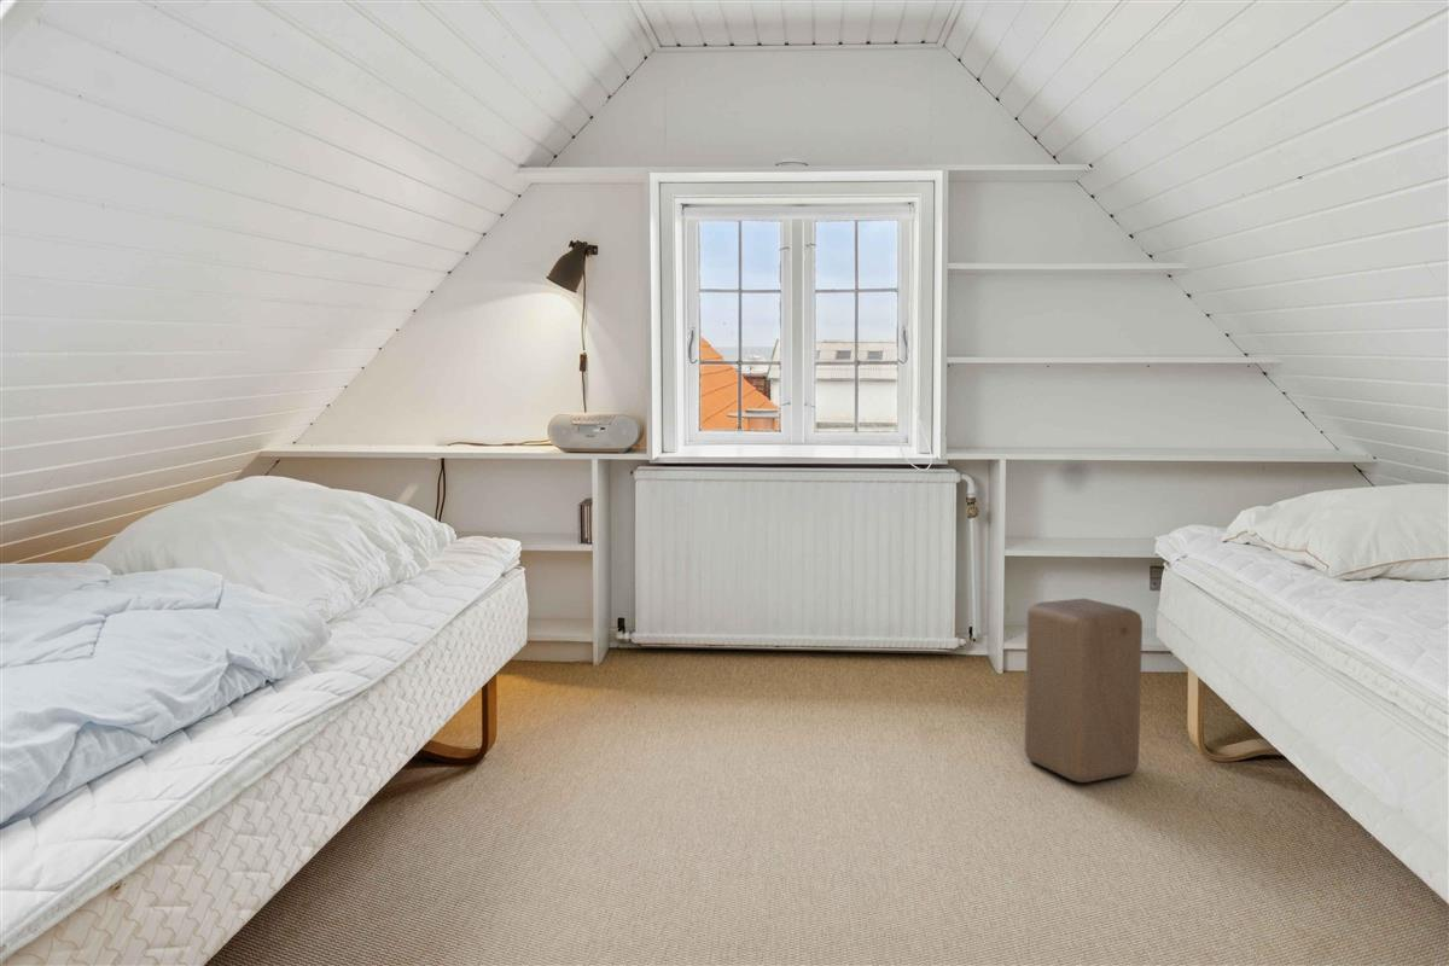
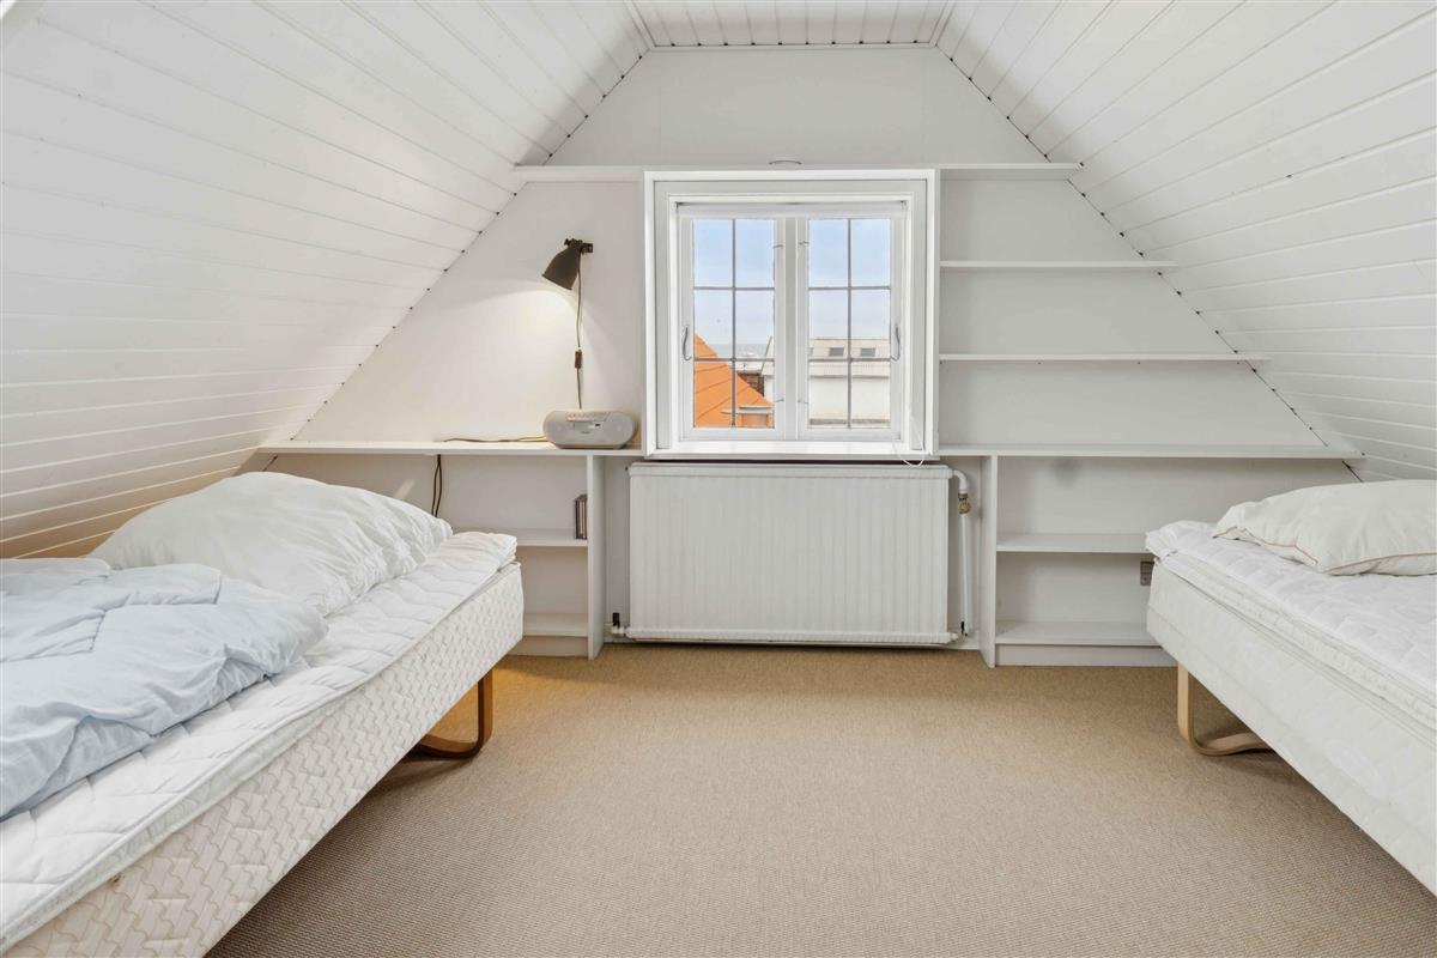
- stool [1024,598,1144,784]
